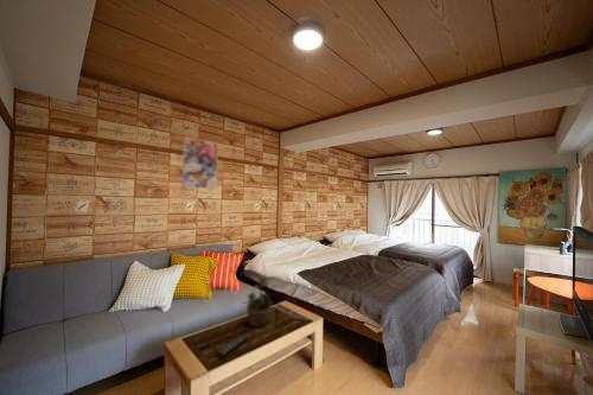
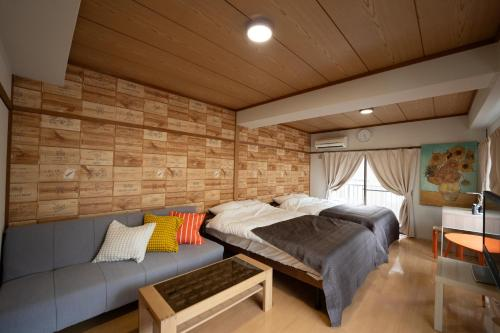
- potted plant [242,276,274,329]
- remote control [215,335,249,359]
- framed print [181,135,219,190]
